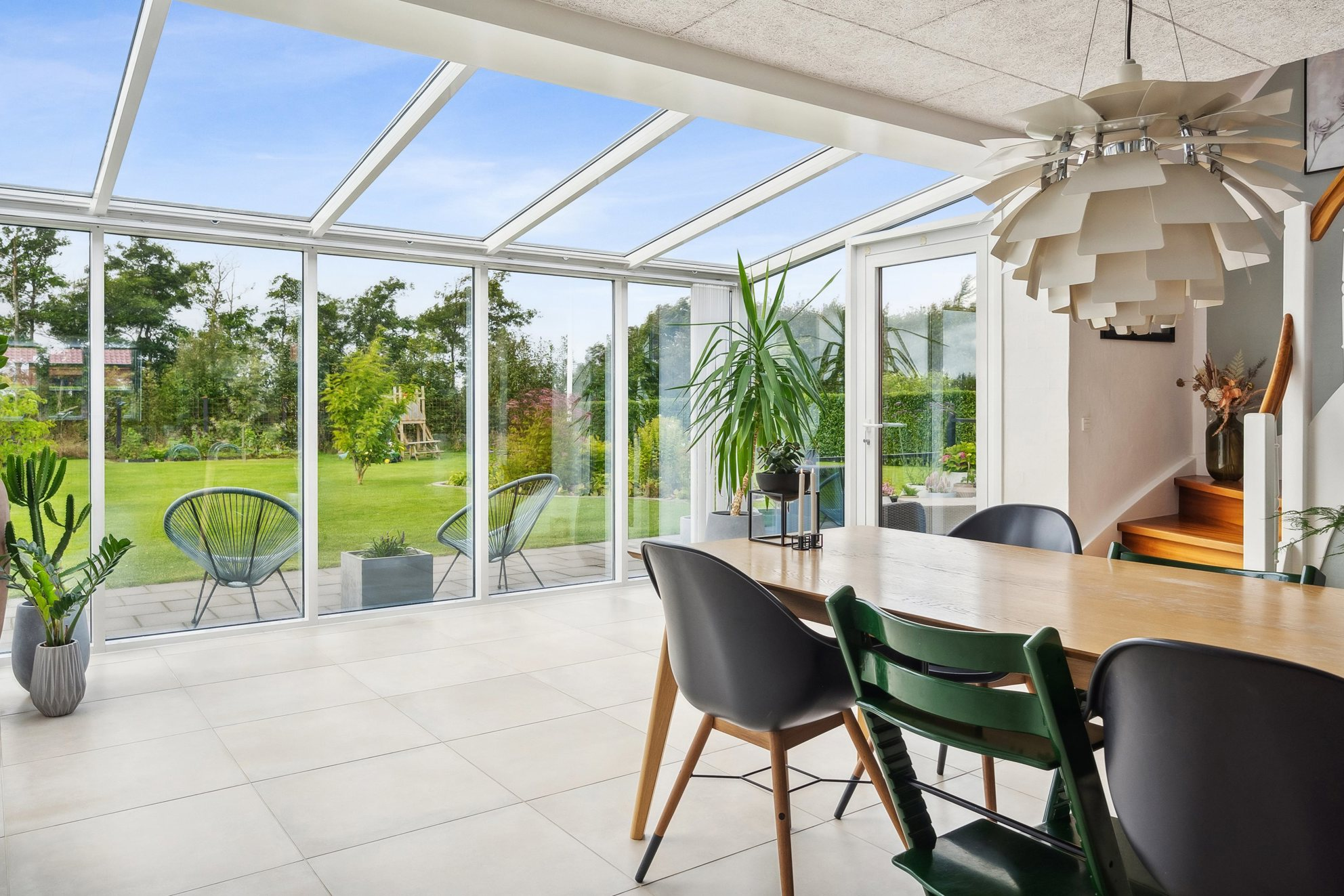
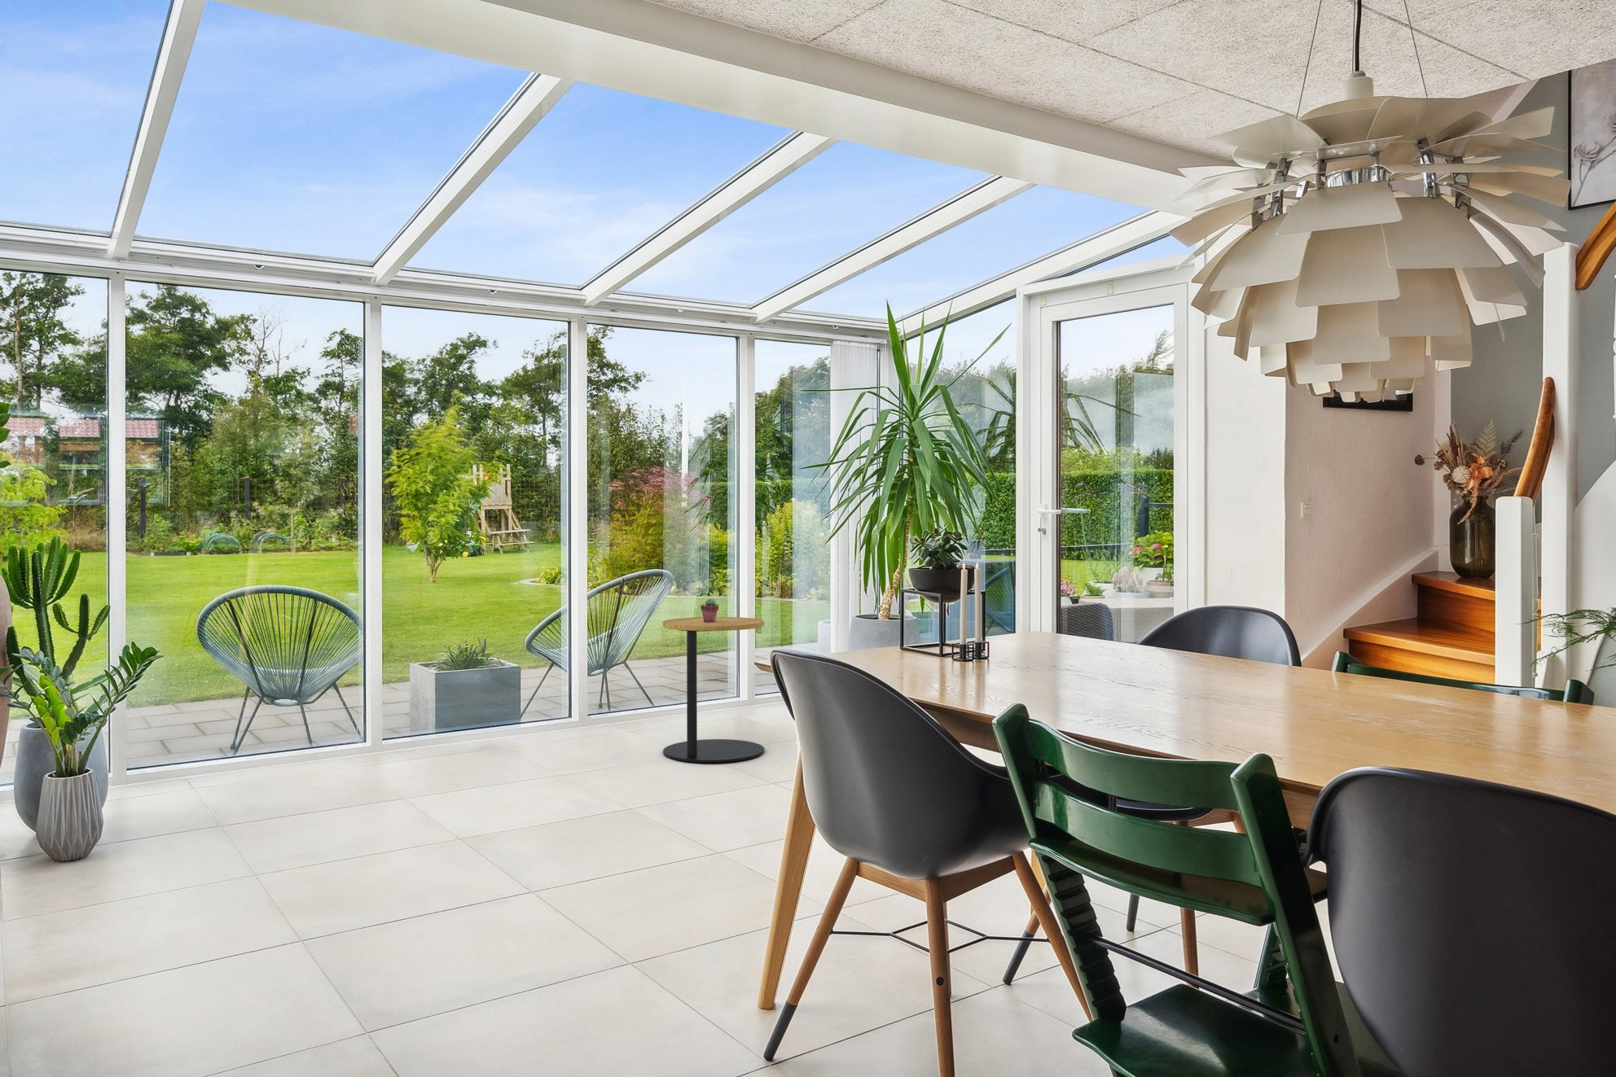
+ potted succulent [700,597,719,623]
+ side table [663,617,765,763]
